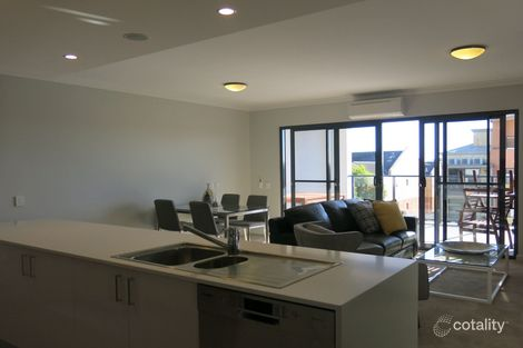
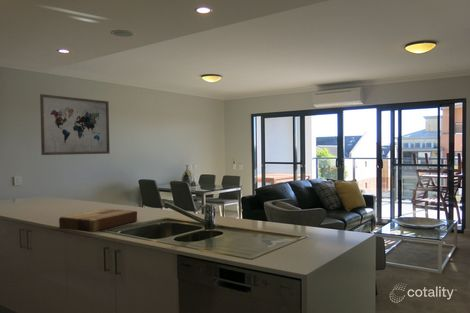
+ cutting board [58,208,138,233]
+ wall art [39,93,111,156]
